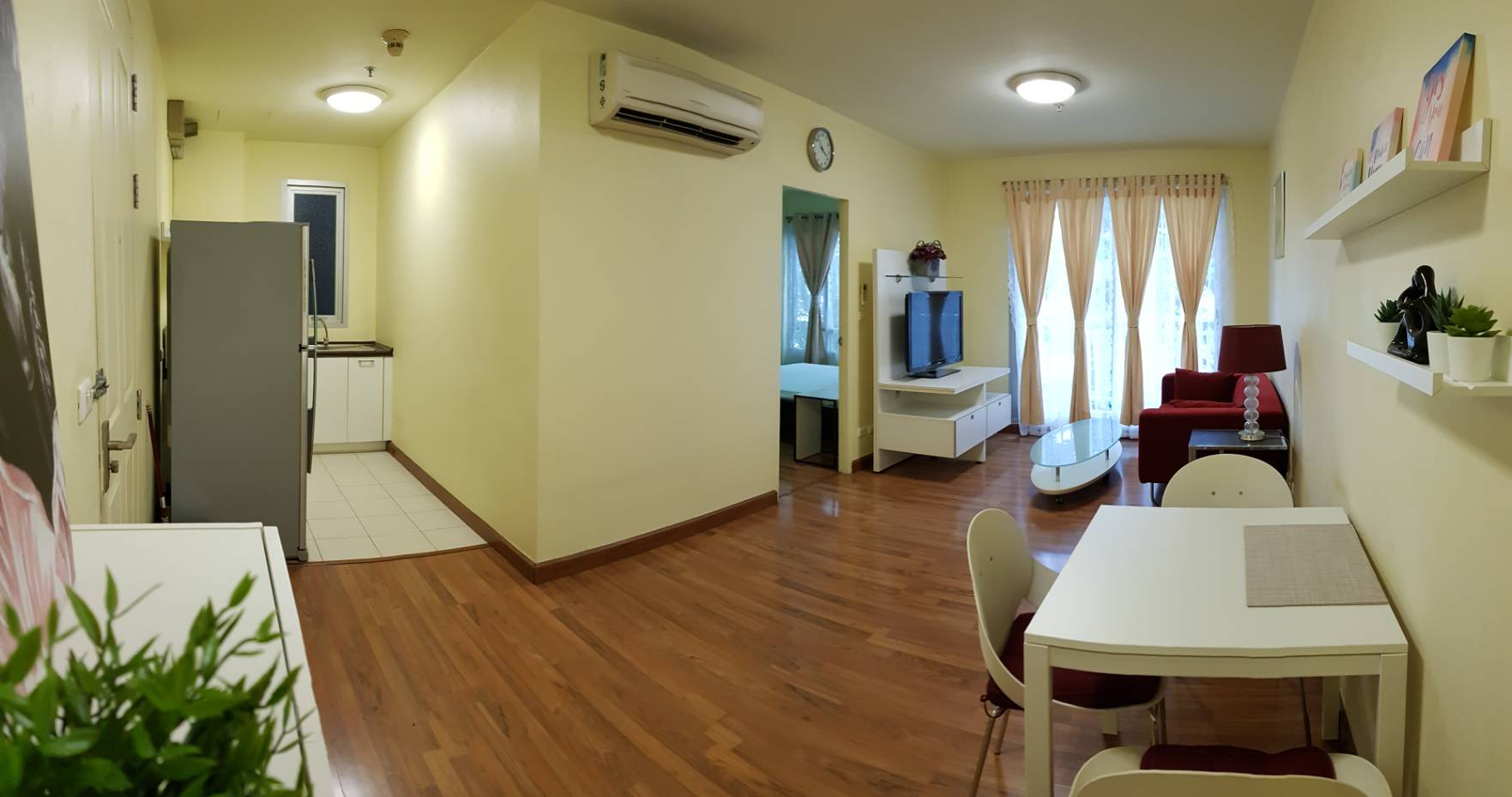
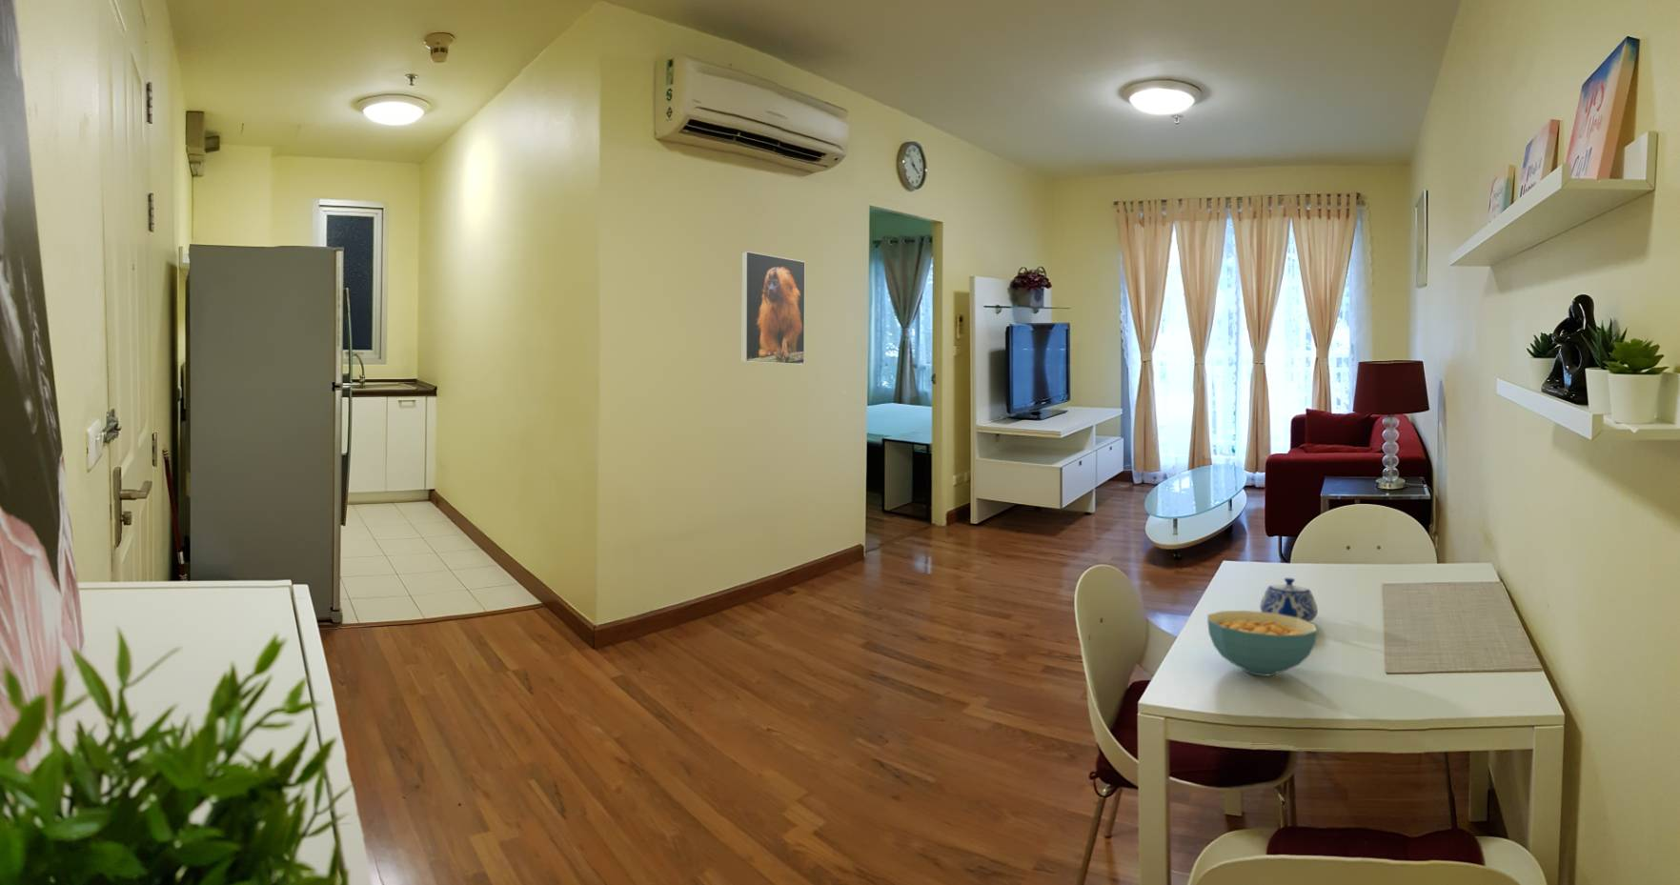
+ teapot [1259,577,1319,622]
+ cereal bowl [1207,610,1319,677]
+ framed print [740,251,807,365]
